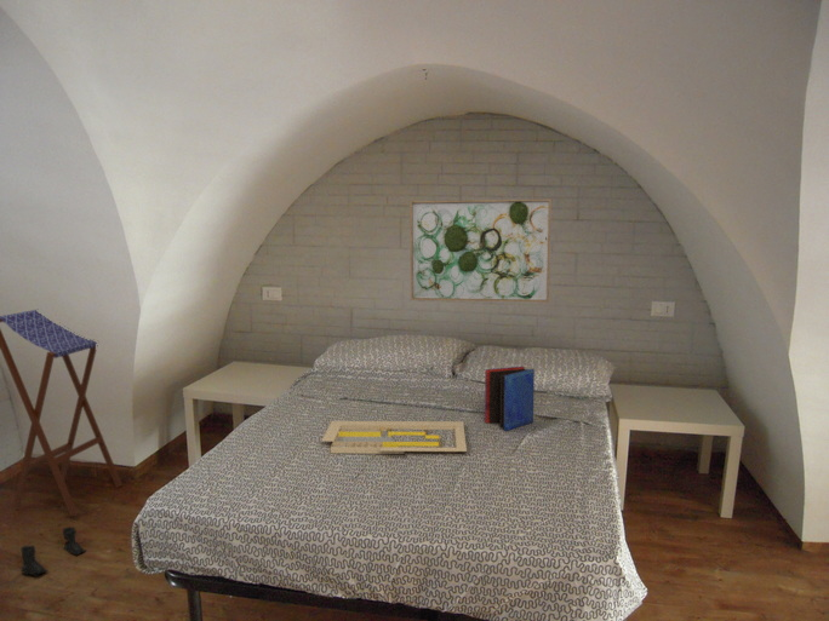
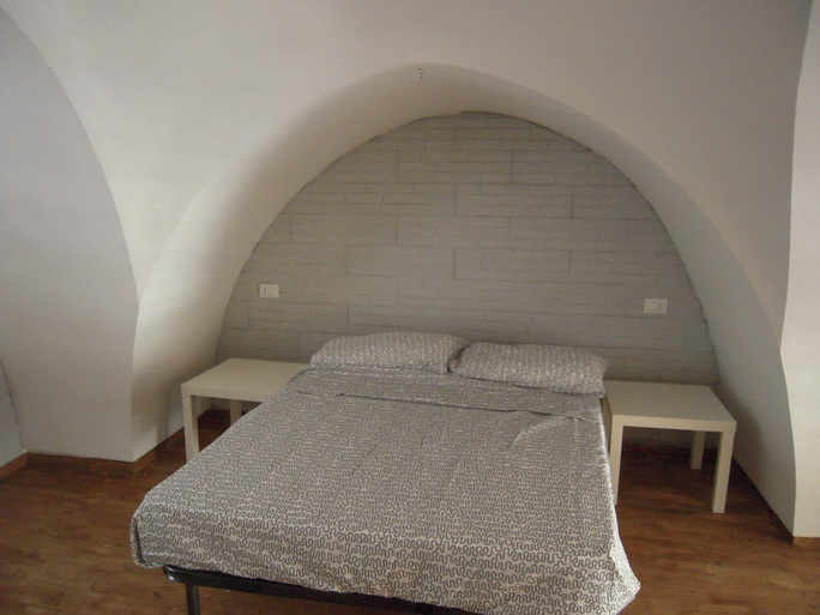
- stool [0,309,124,518]
- book [484,366,536,432]
- boots [19,525,87,576]
- wall art [408,197,553,304]
- serving tray [320,420,468,455]
